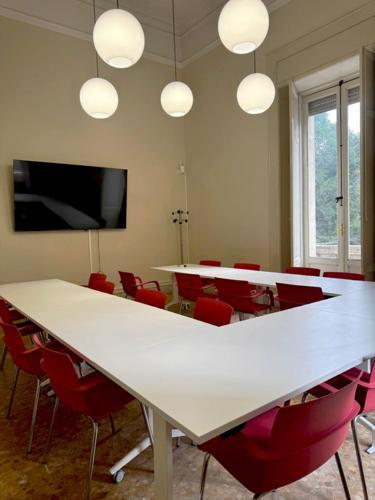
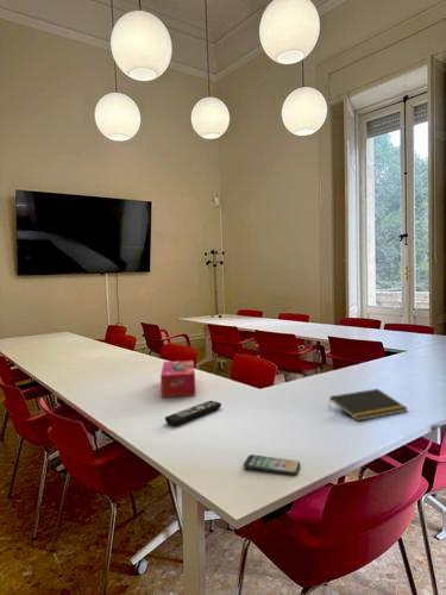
+ smartphone [243,453,301,476]
+ notepad [328,388,409,422]
+ tissue box [159,359,196,399]
+ remote control [164,400,222,426]
